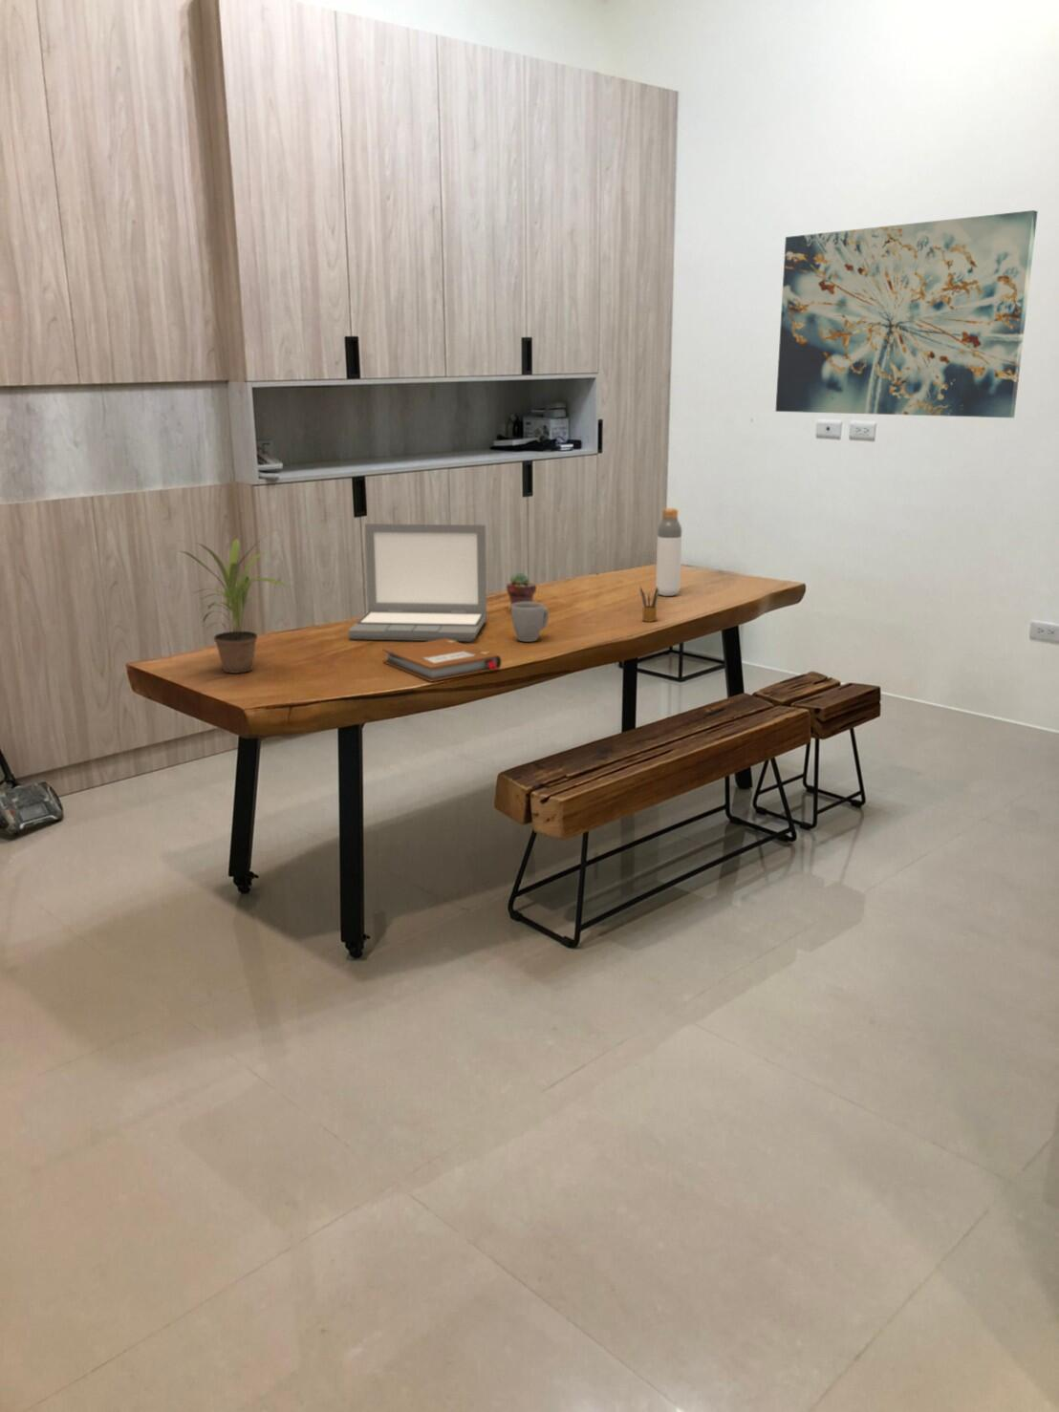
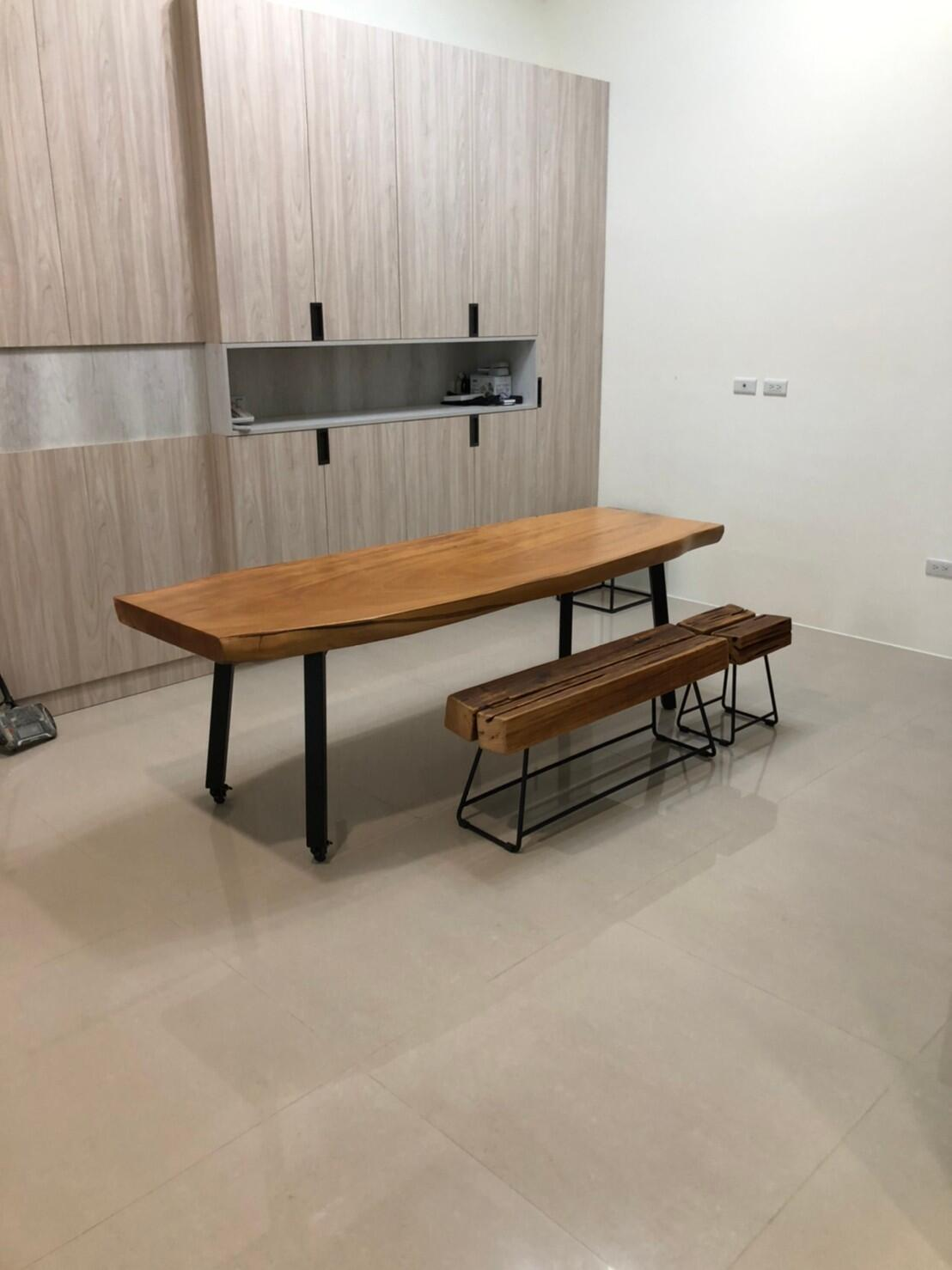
- notebook [382,639,503,683]
- wall art [774,209,1039,418]
- mug [511,600,550,643]
- bottle [655,507,682,597]
- potted plant [174,527,289,675]
- potted succulent [506,571,537,606]
- pencil box [640,586,659,623]
- laptop [347,523,487,642]
